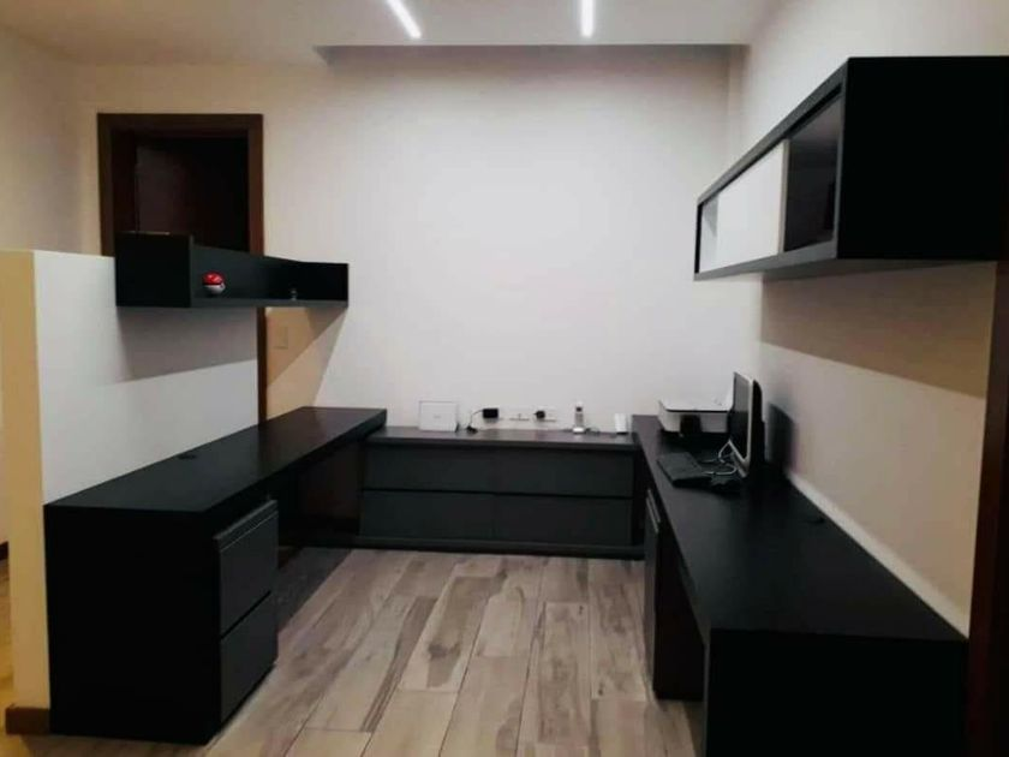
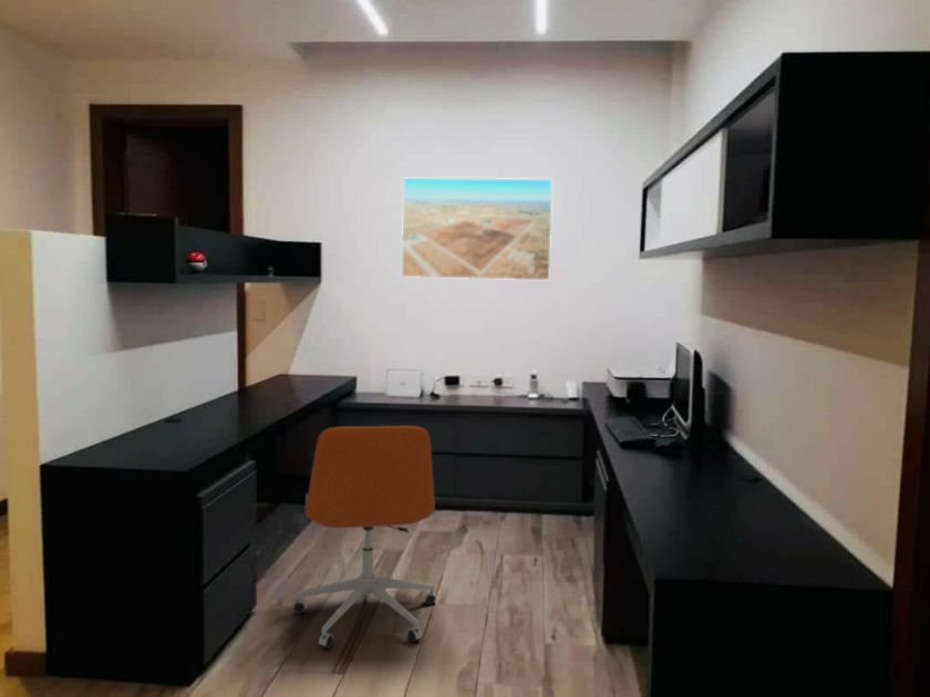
+ office chair [291,424,437,649]
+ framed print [401,177,554,281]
